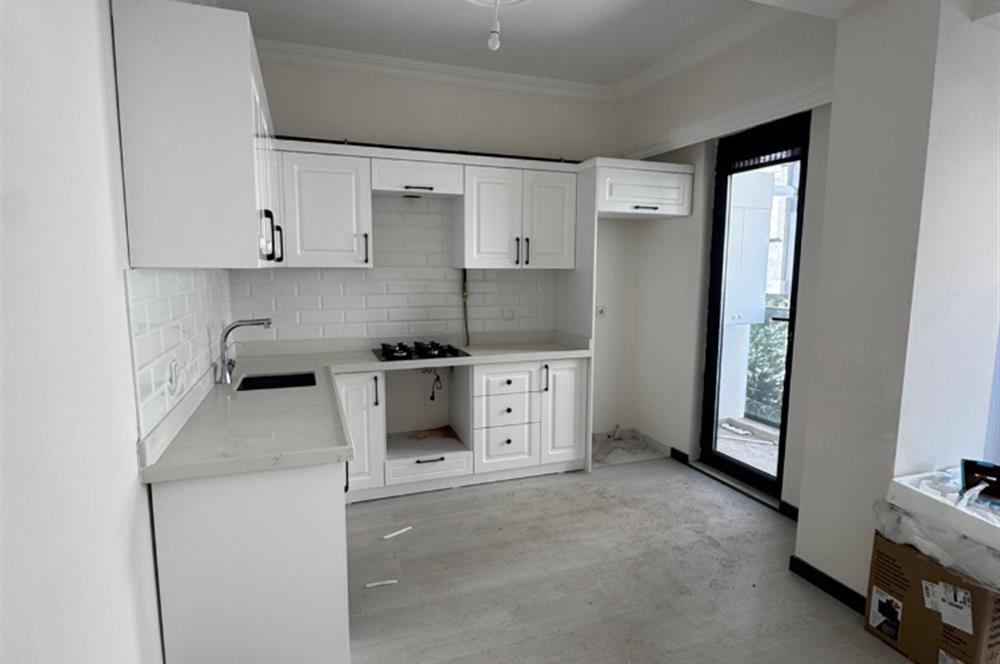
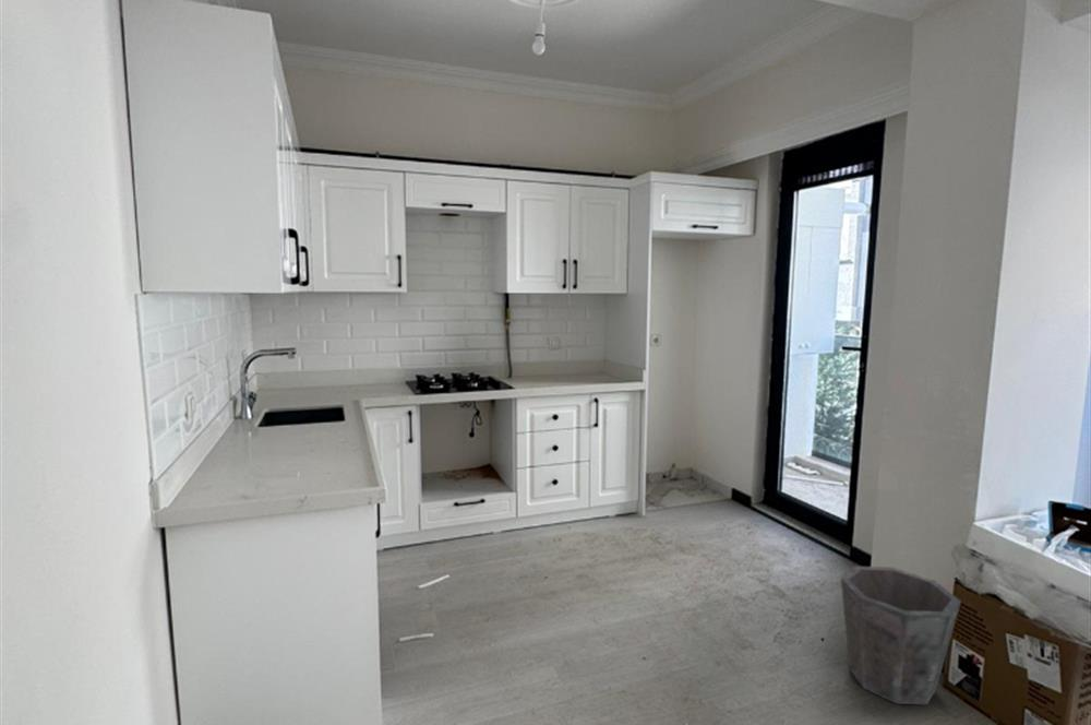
+ waste bin [840,566,962,706]
